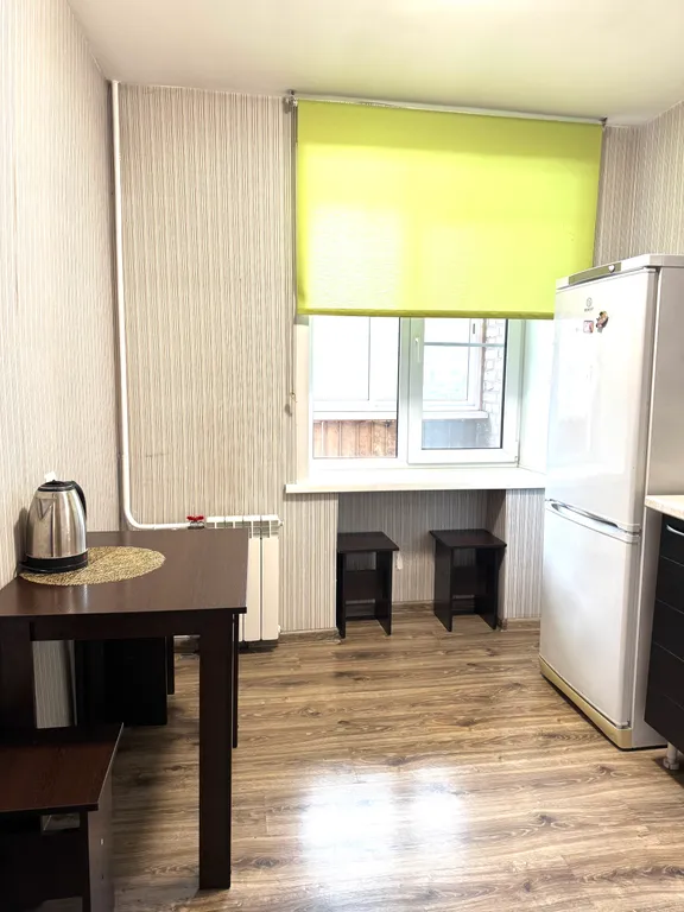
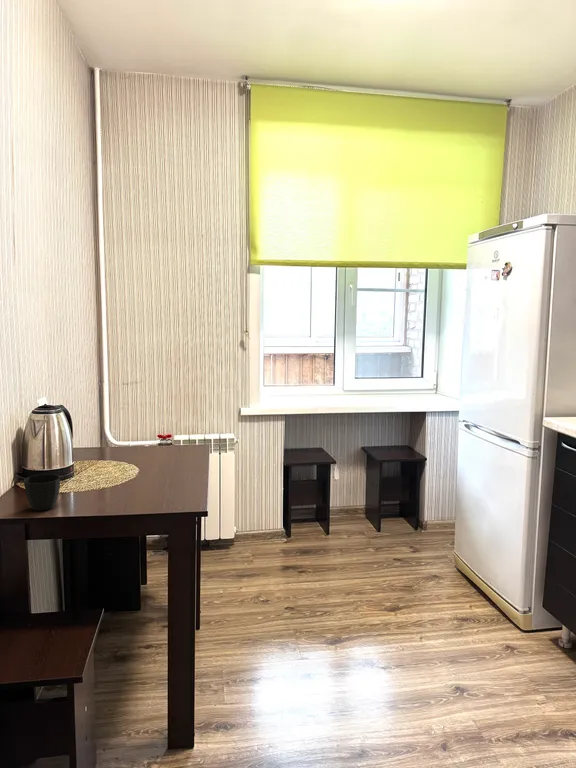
+ cup [23,473,61,512]
